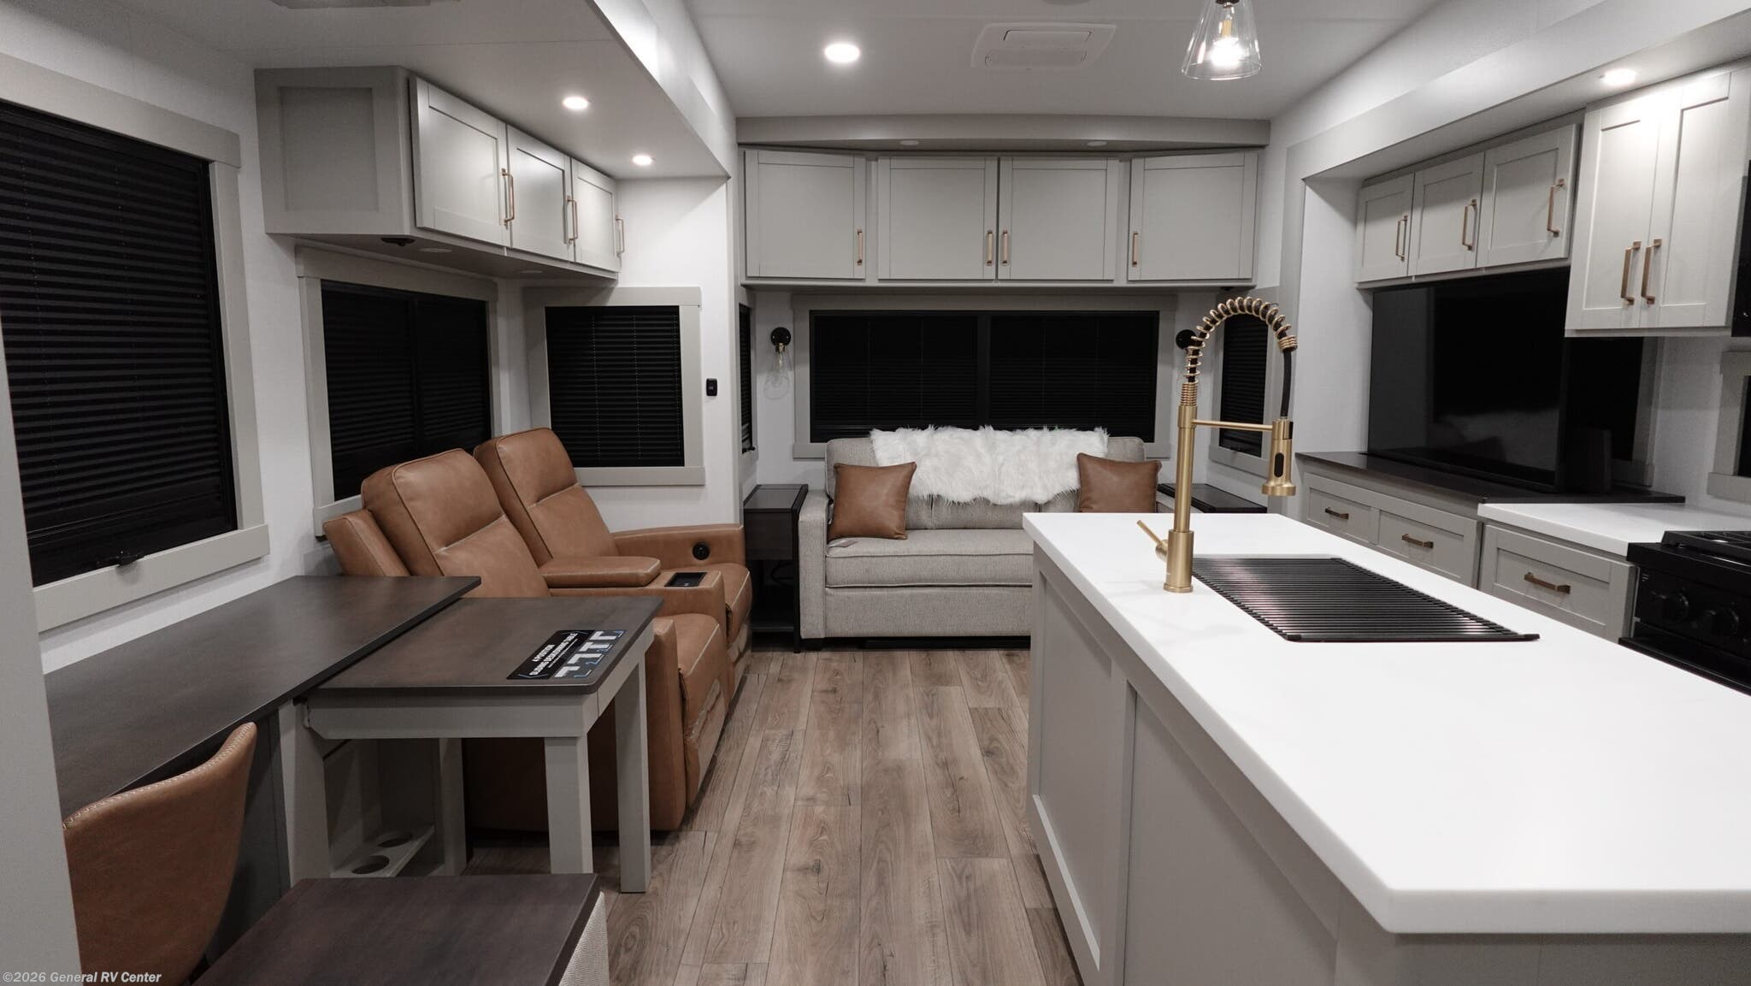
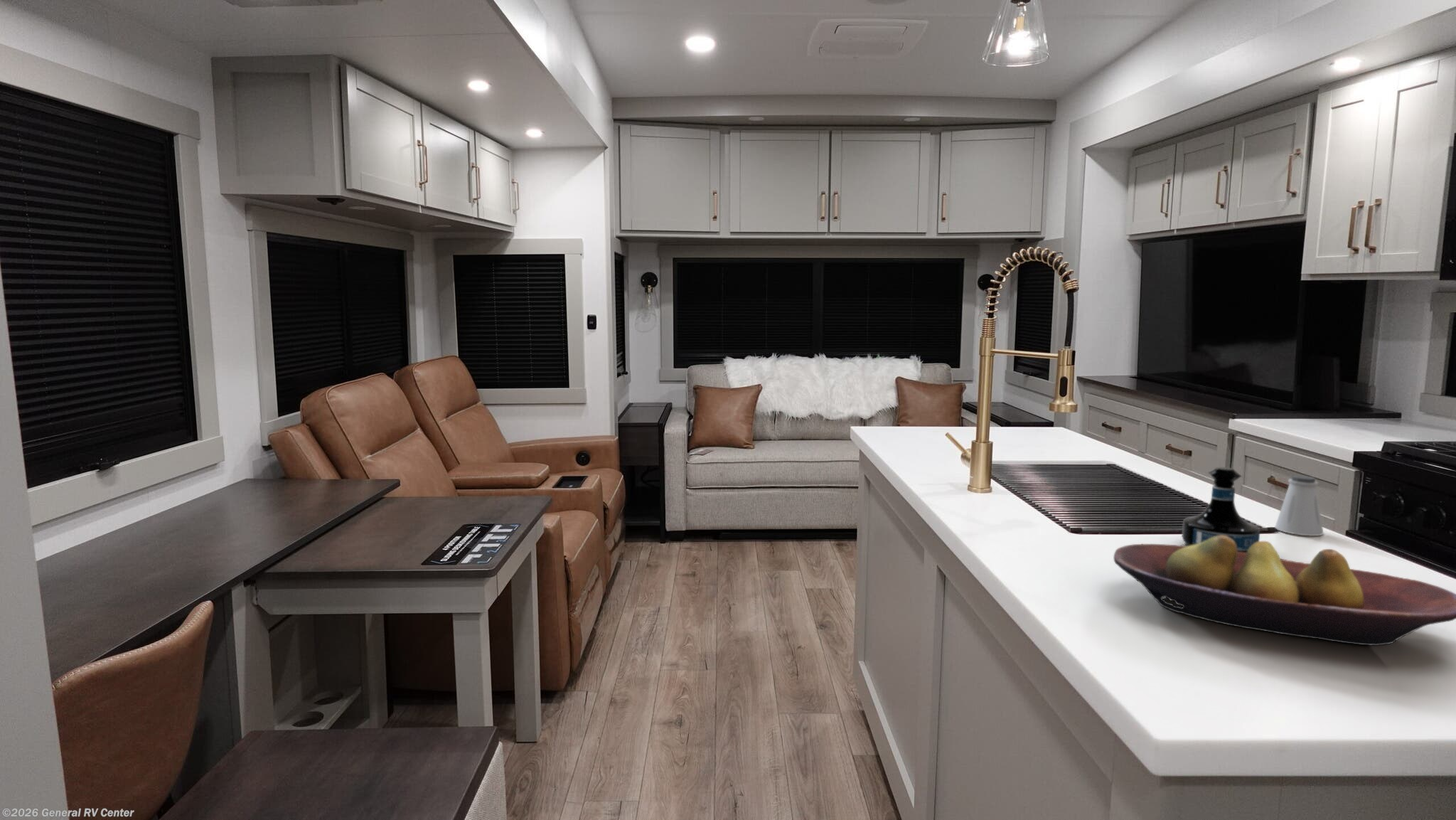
+ tequila bottle [1182,467,1260,553]
+ saltshaker [1274,475,1324,536]
+ fruit bowl [1113,536,1456,646]
